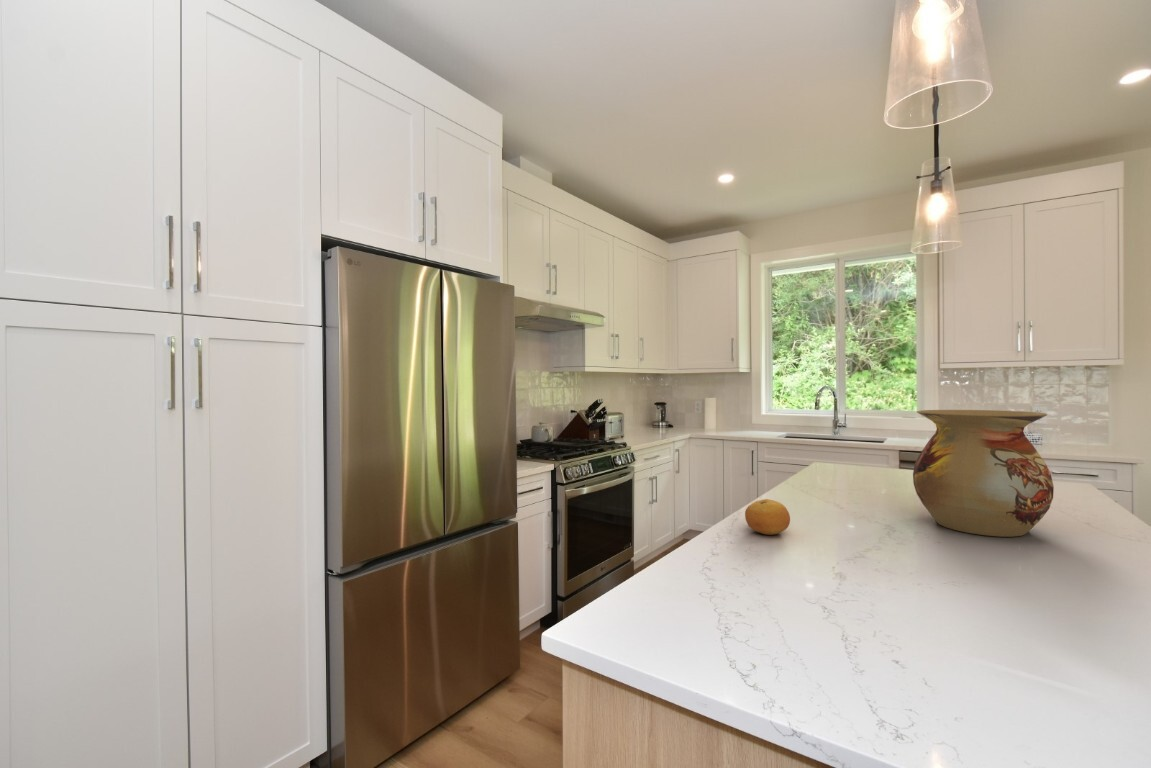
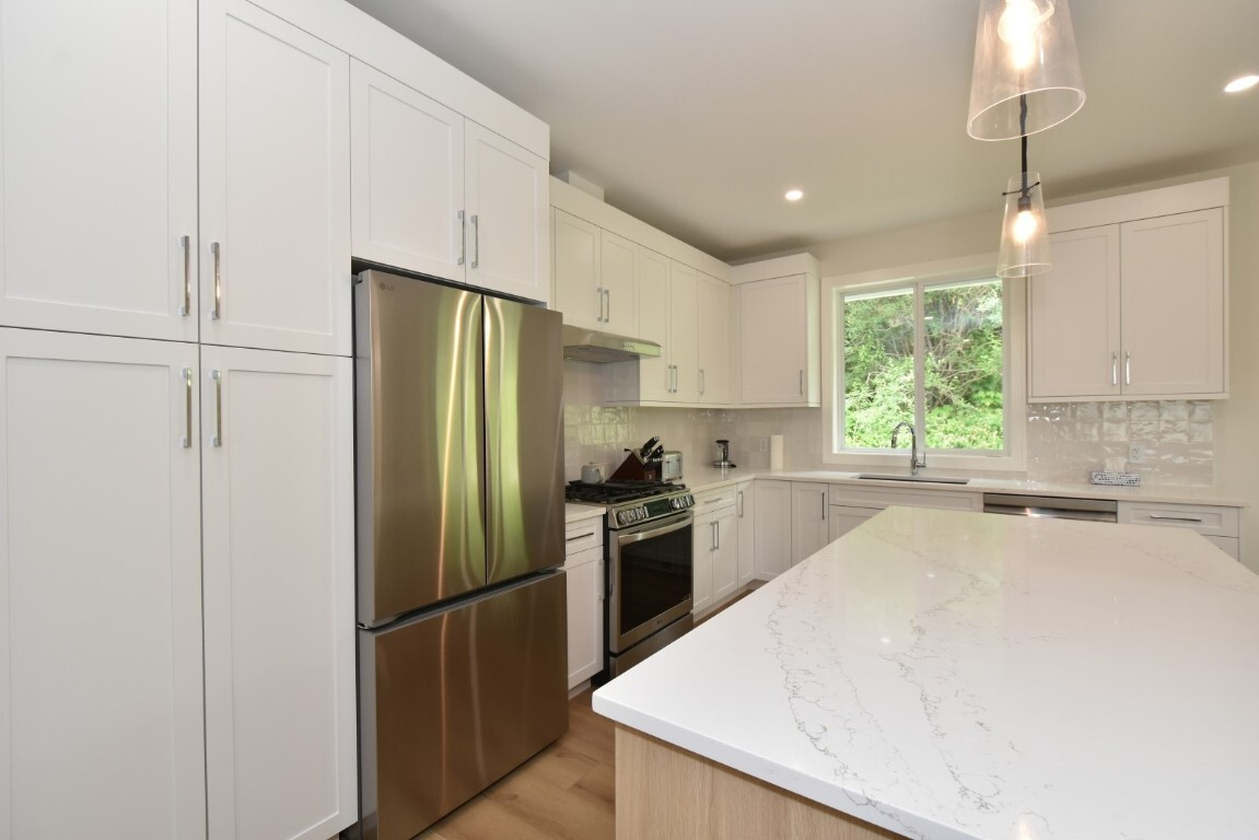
- vase [912,409,1055,538]
- fruit [744,498,791,536]
